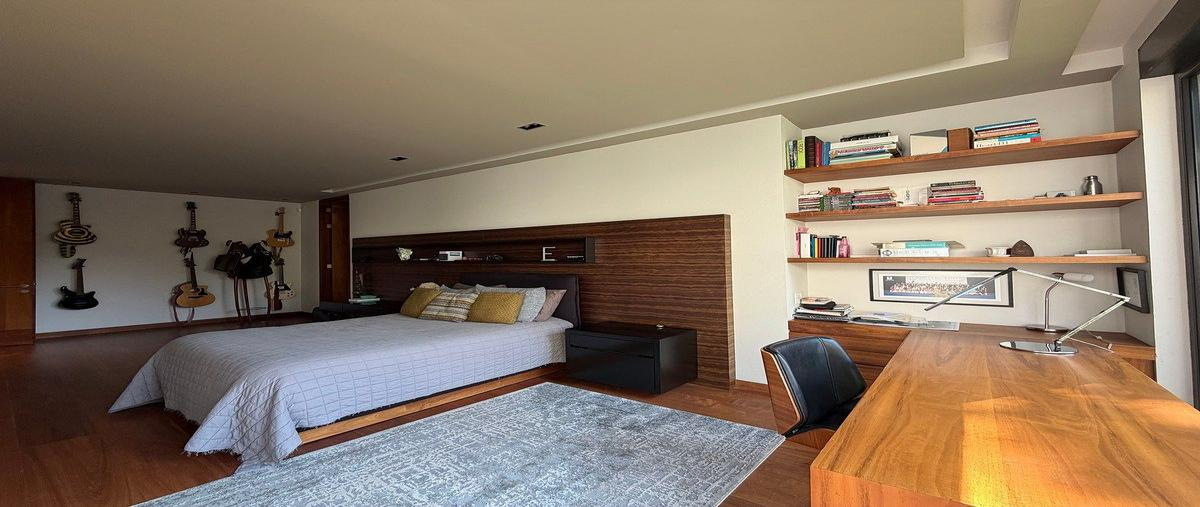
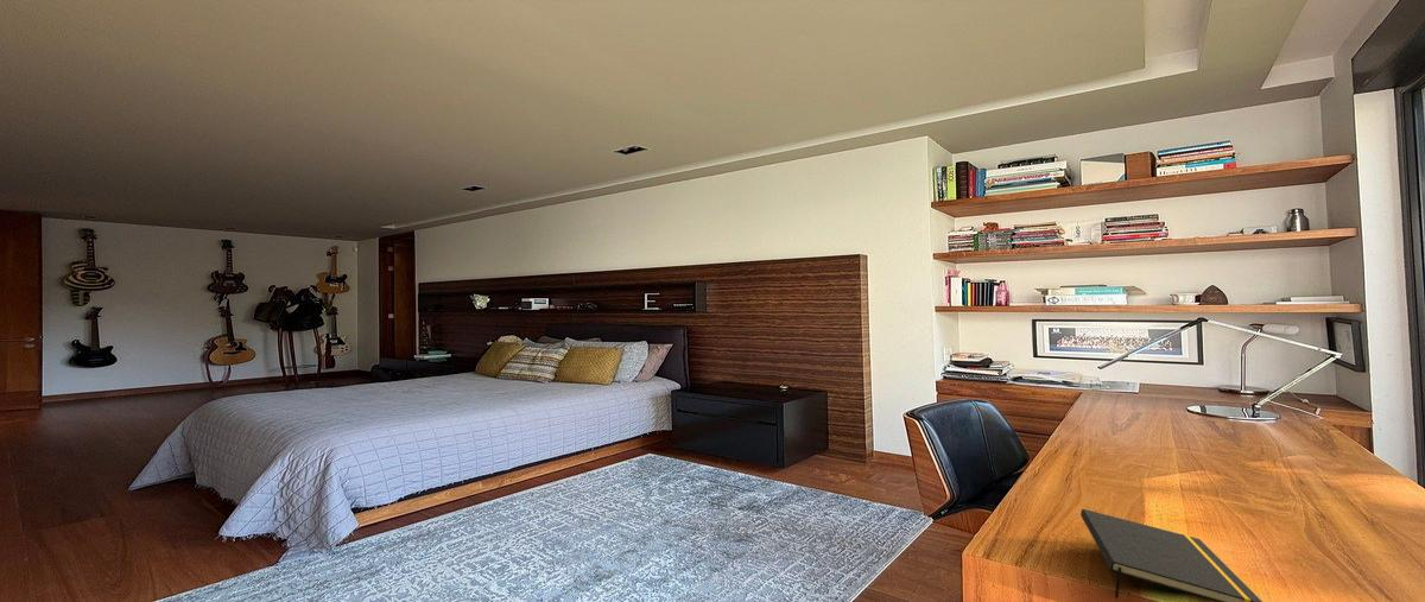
+ notepad [1079,508,1264,602]
